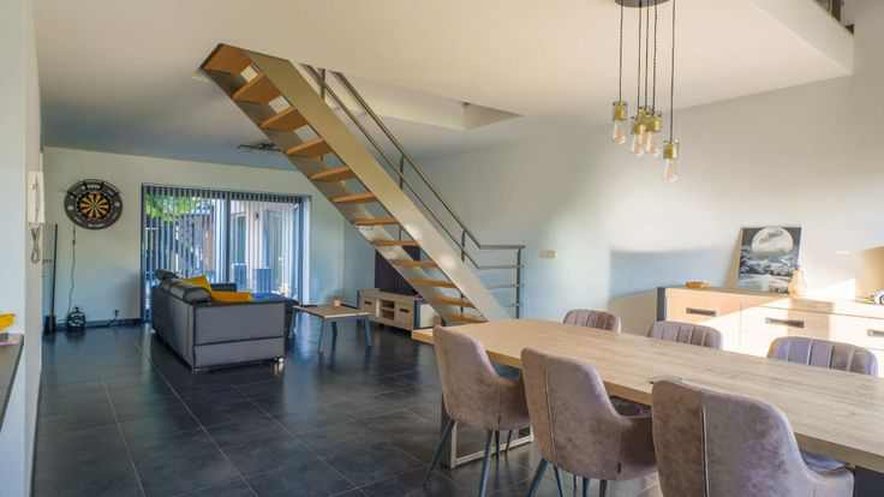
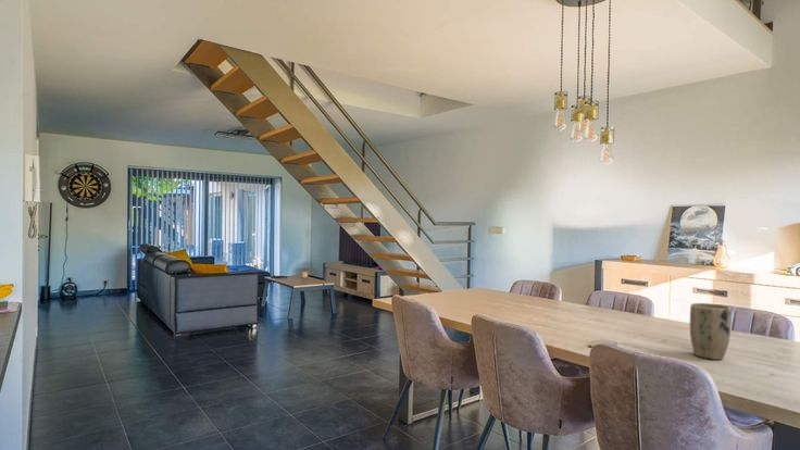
+ plant pot [689,302,733,361]
